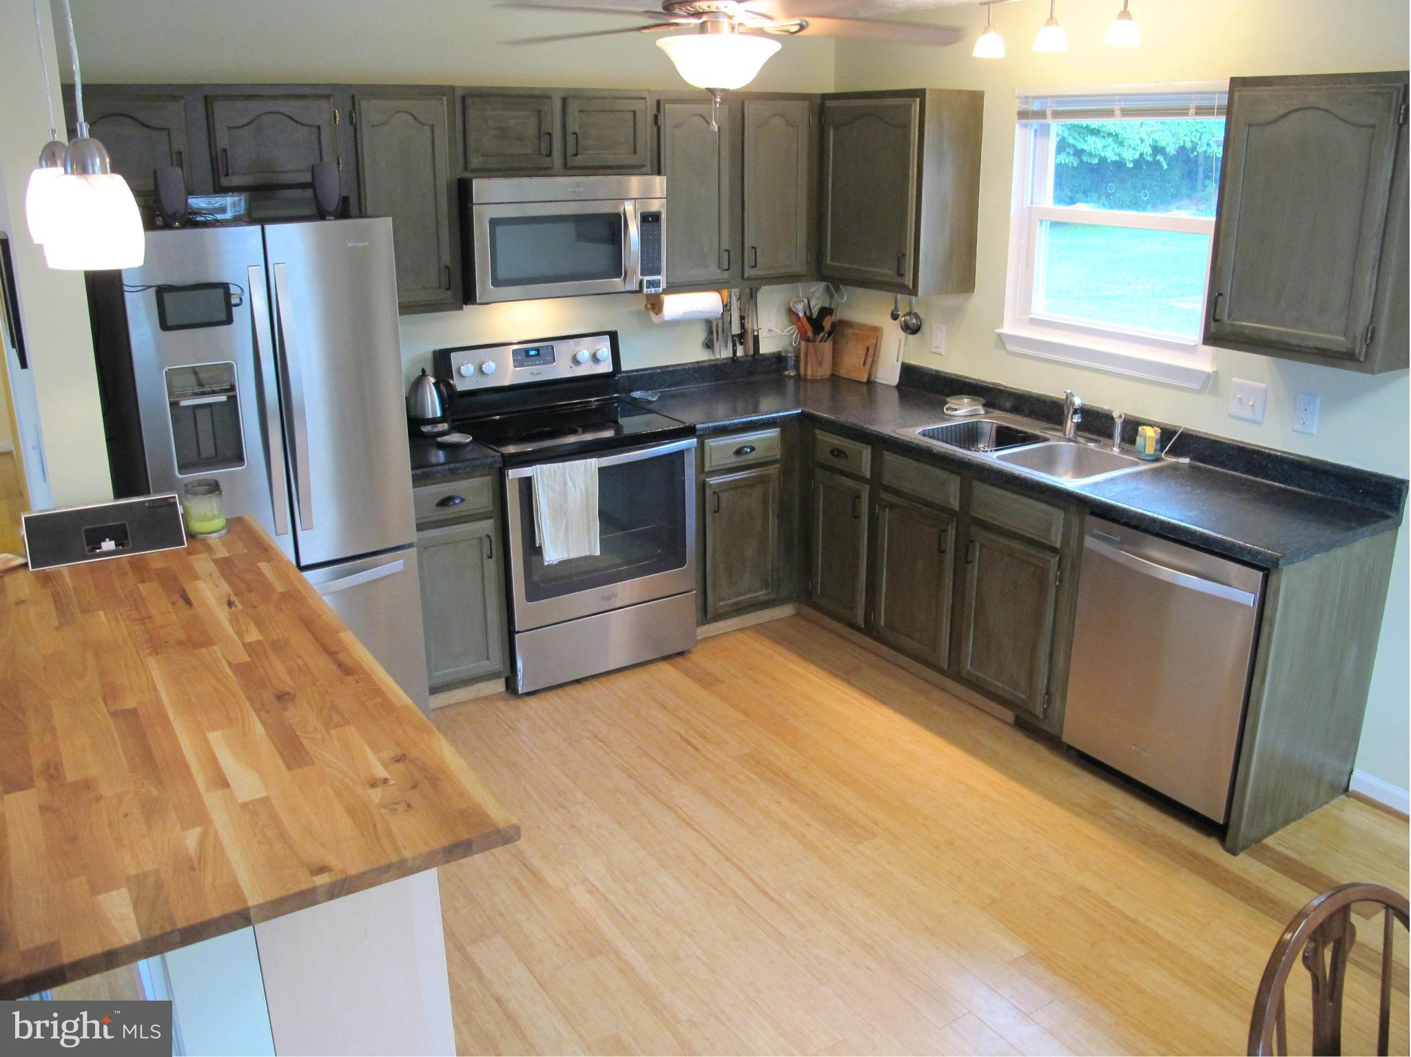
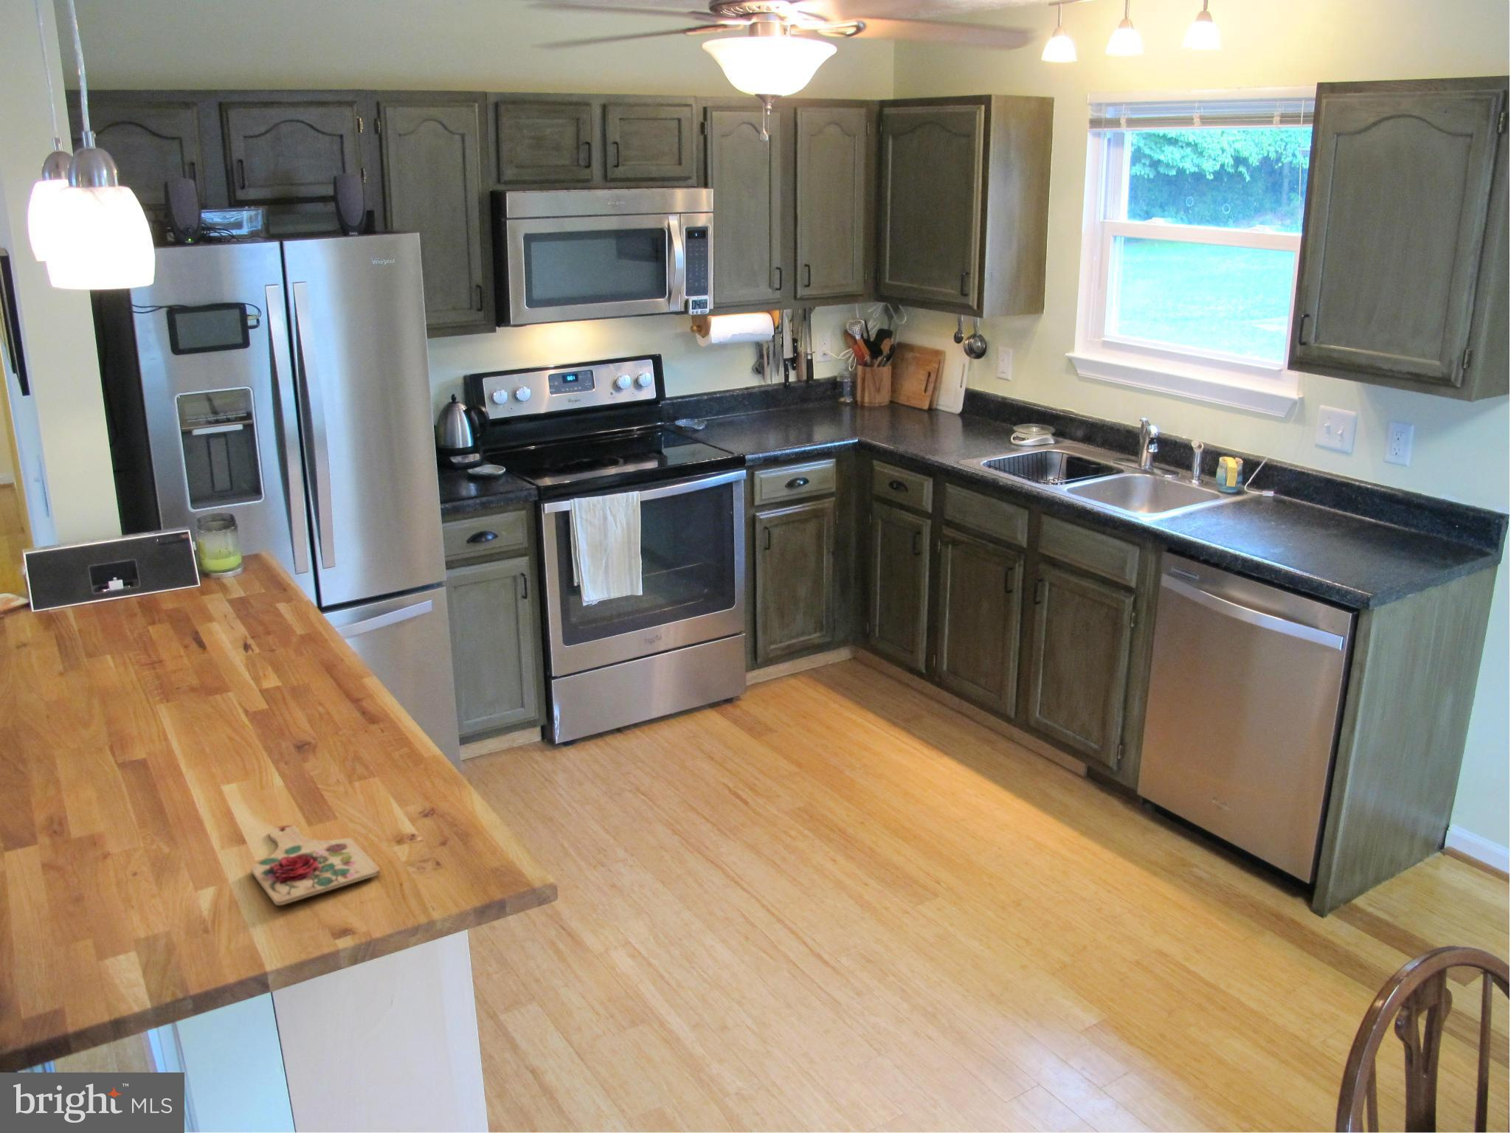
+ cutting board [250,825,381,907]
